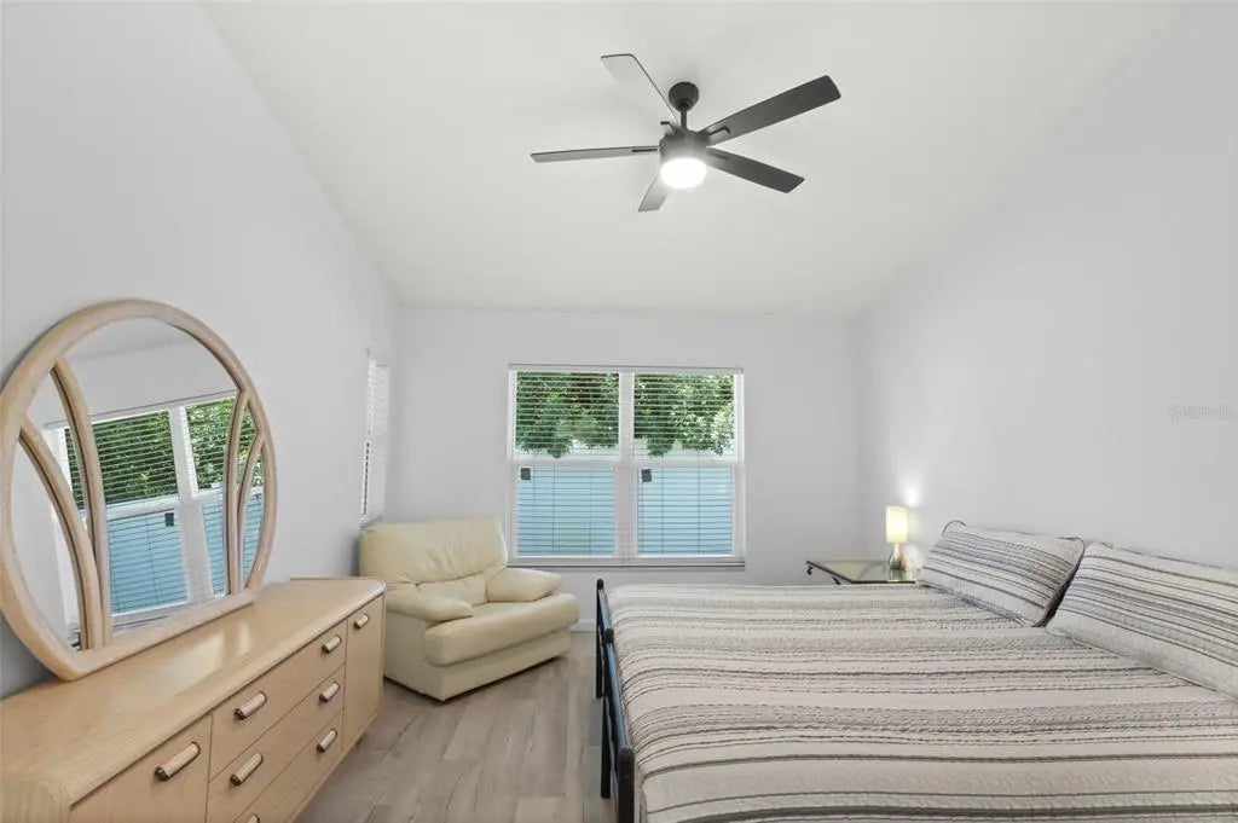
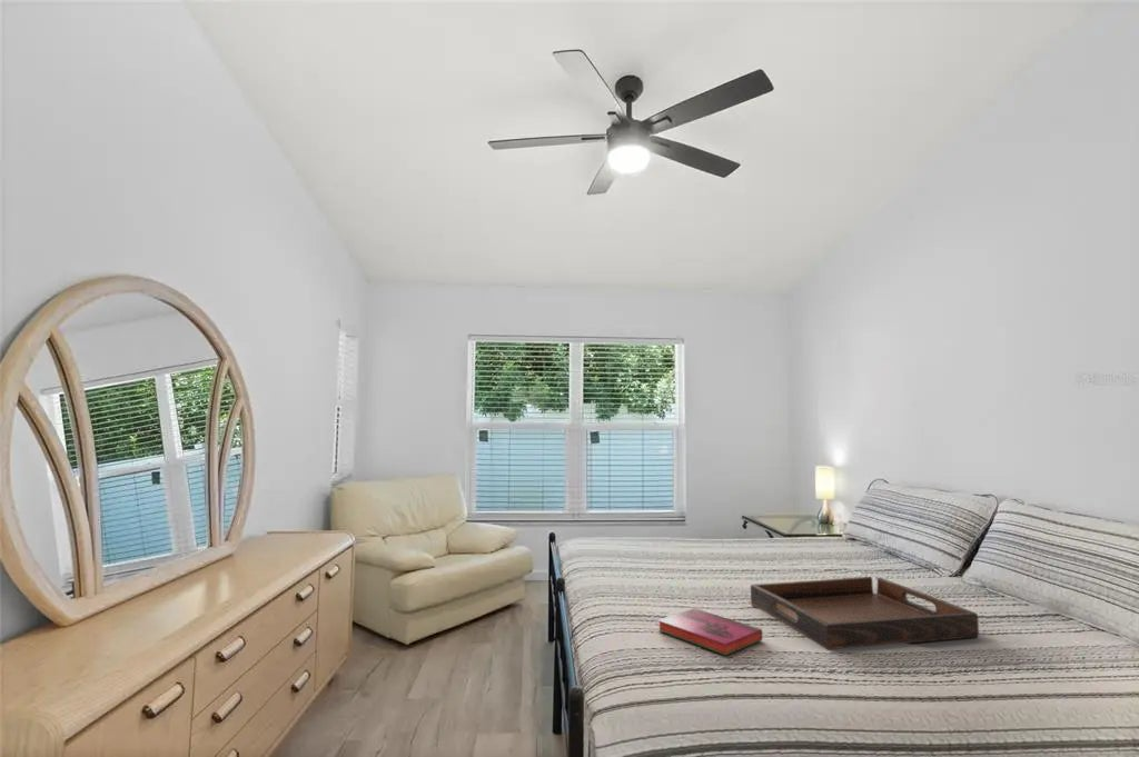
+ serving tray [750,576,980,650]
+ hardback book [657,607,763,657]
